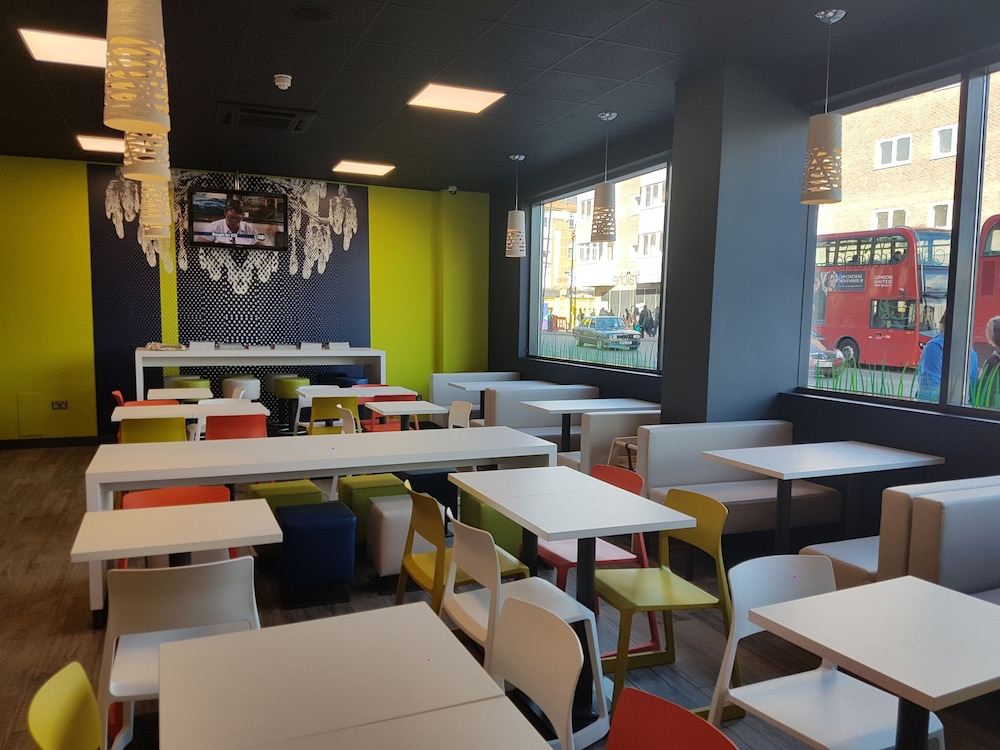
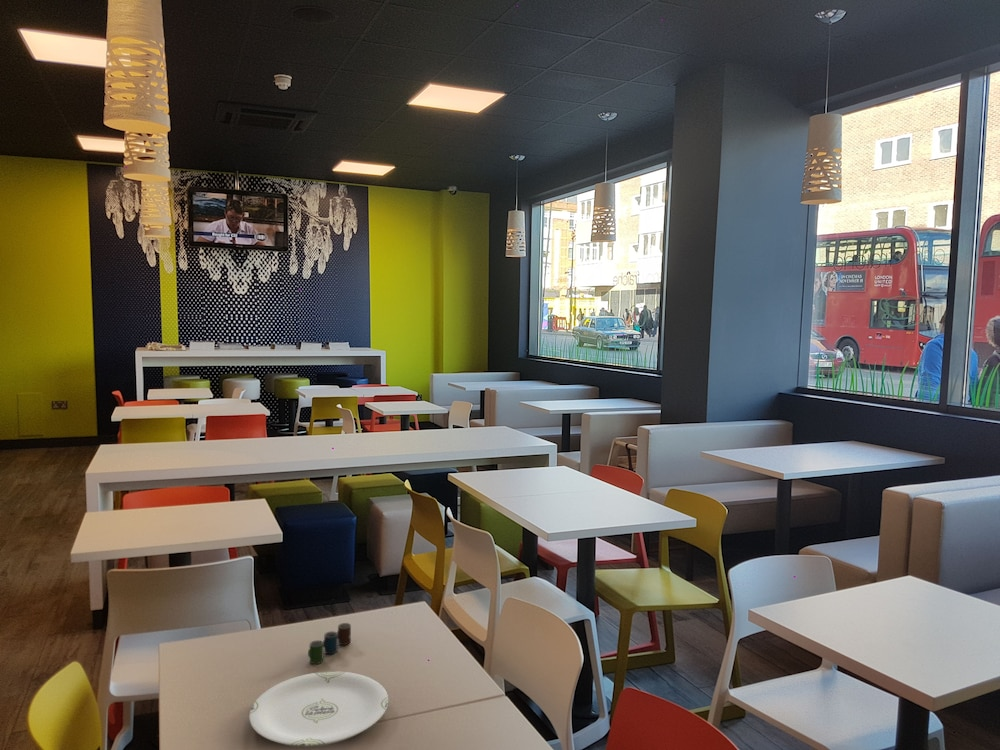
+ cup [307,622,352,665]
+ plate [248,671,389,748]
